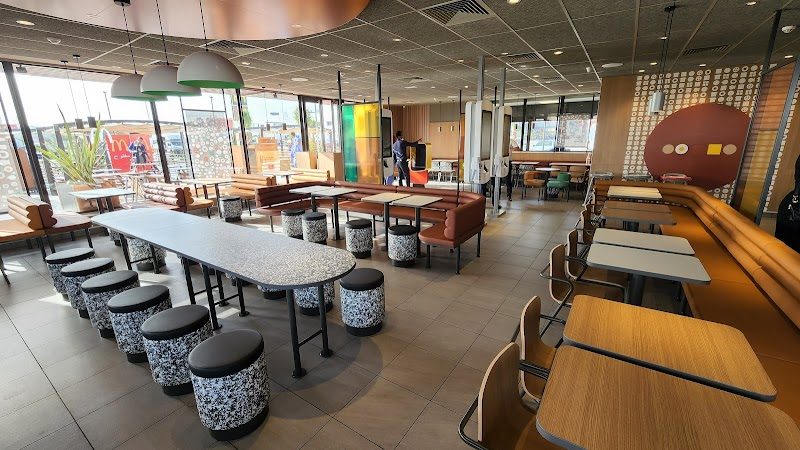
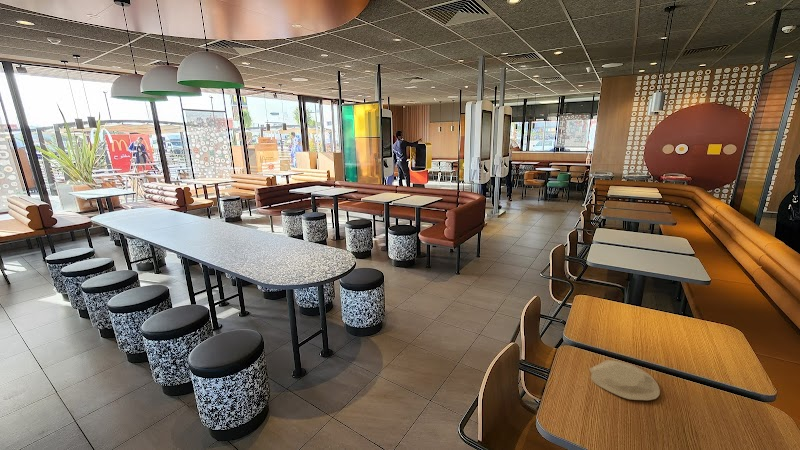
+ plate [589,359,661,401]
